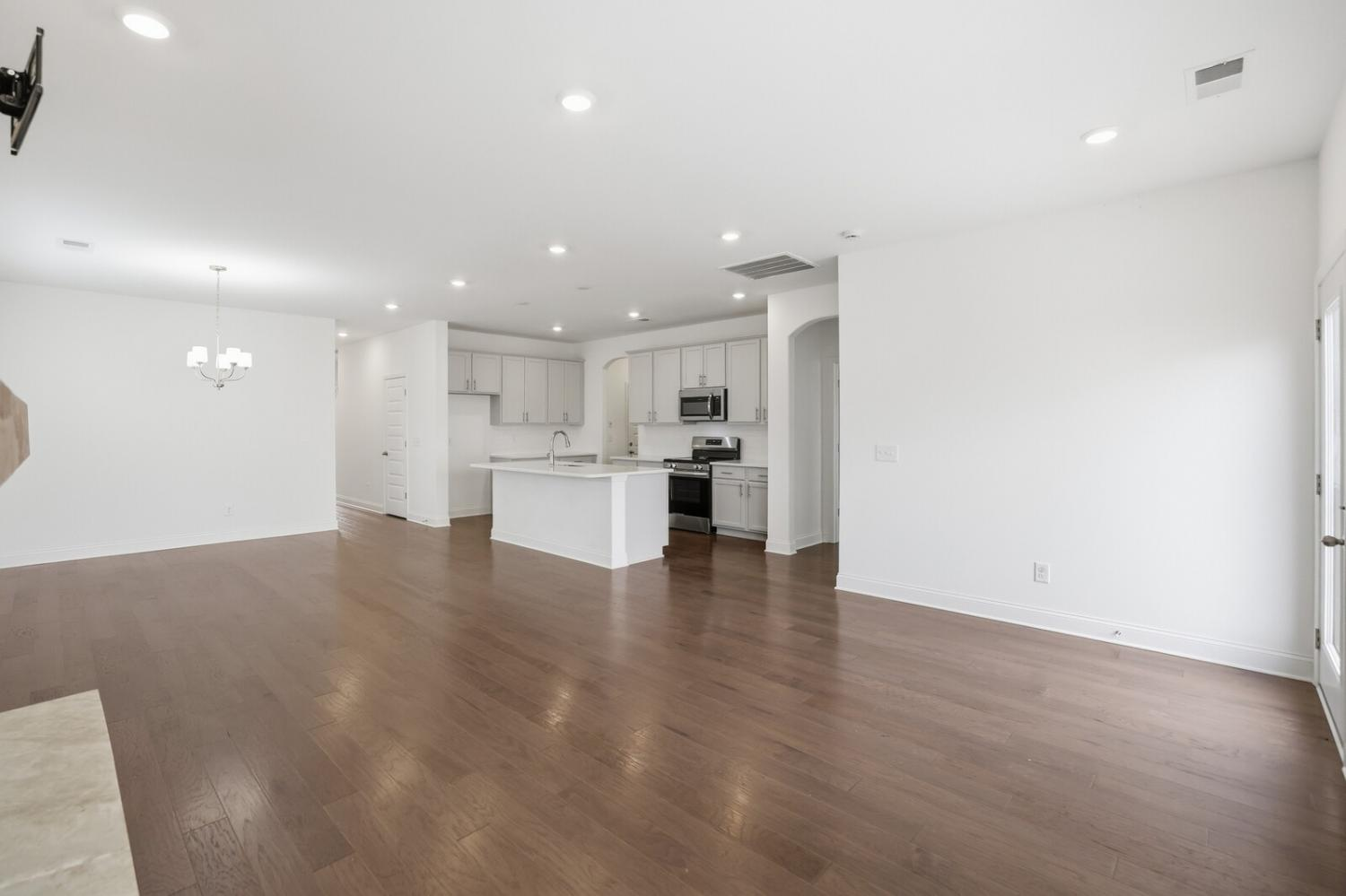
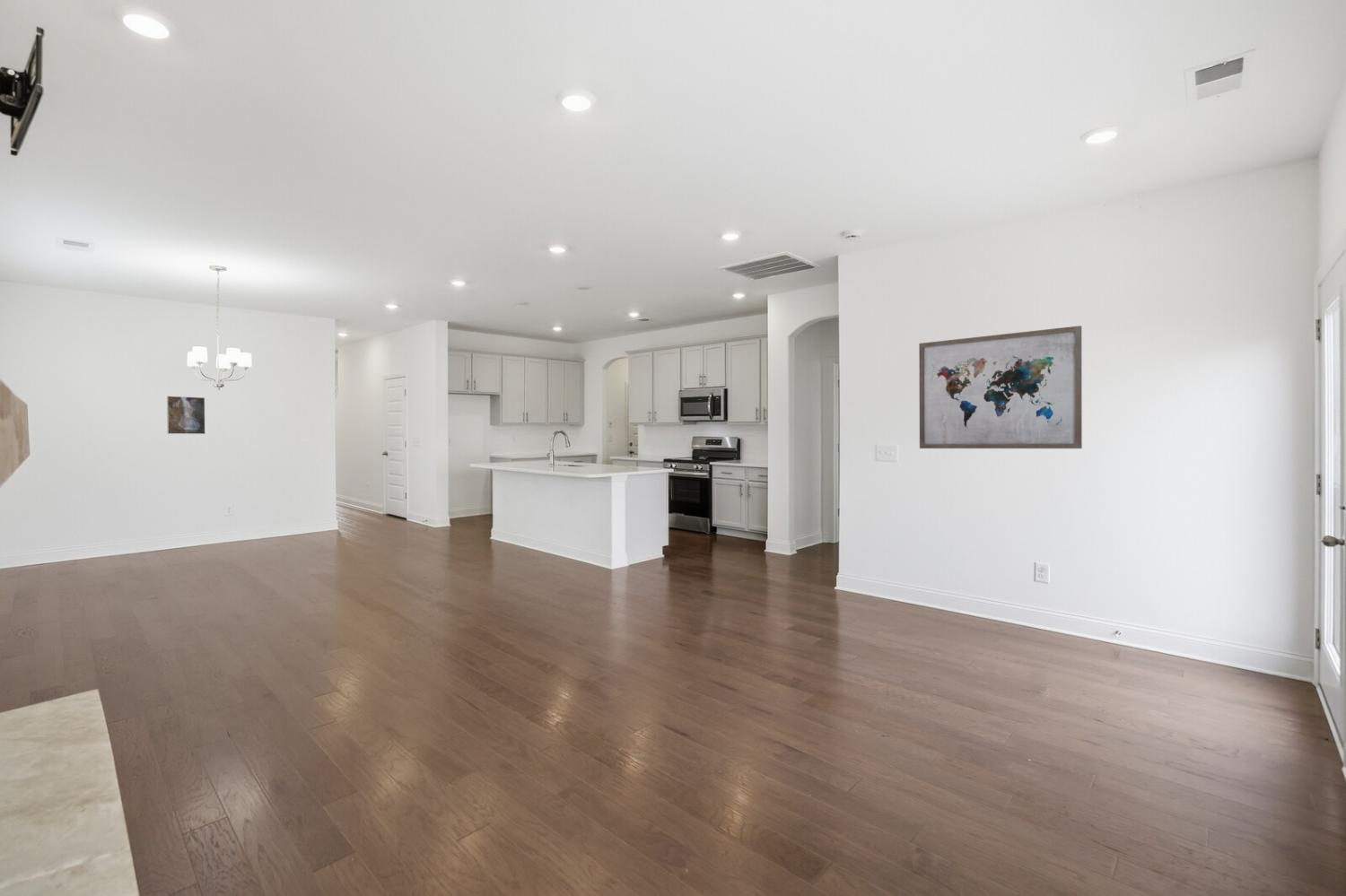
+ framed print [166,396,206,435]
+ wall art [918,325,1083,449]
